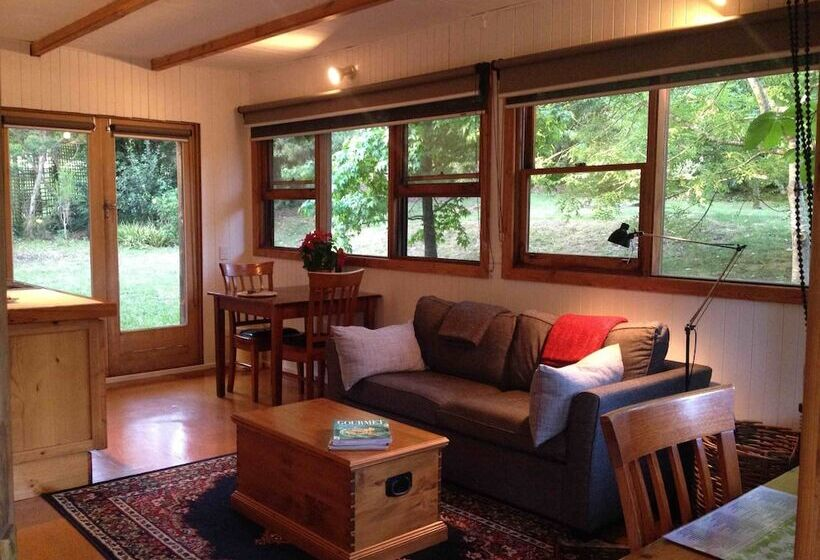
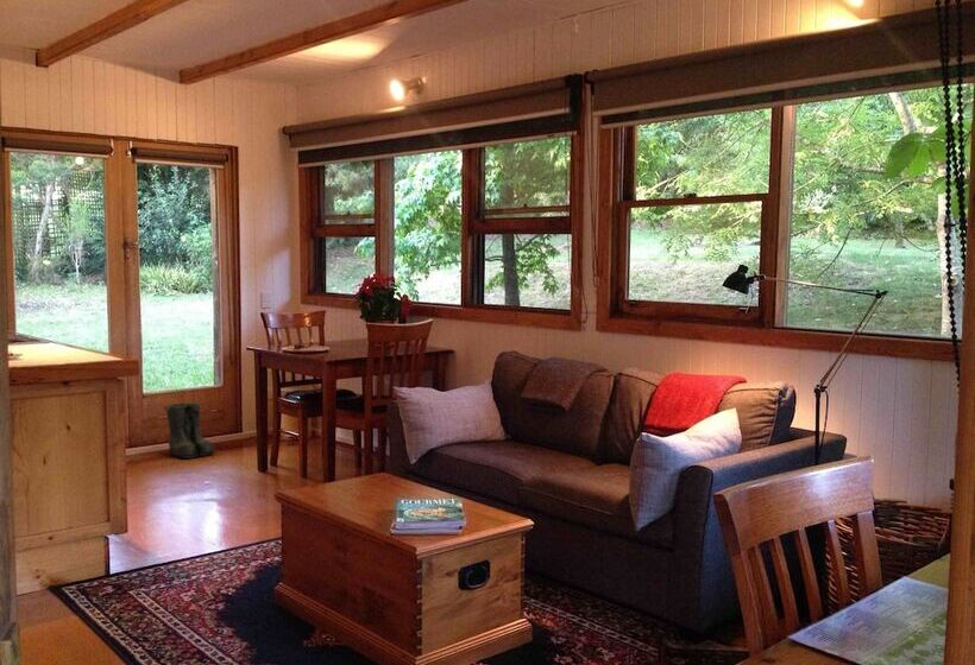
+ boots [164,401,216,460]
